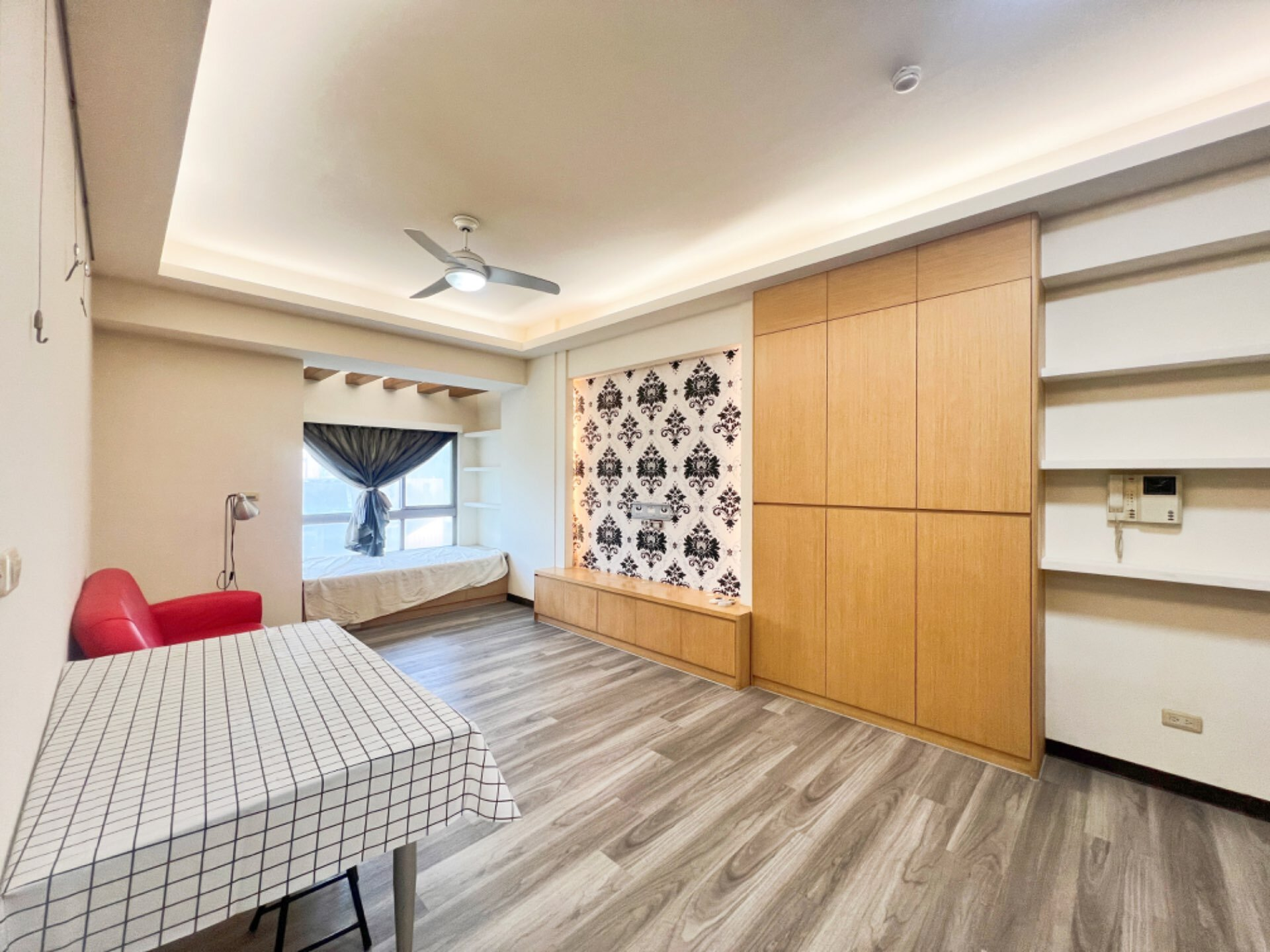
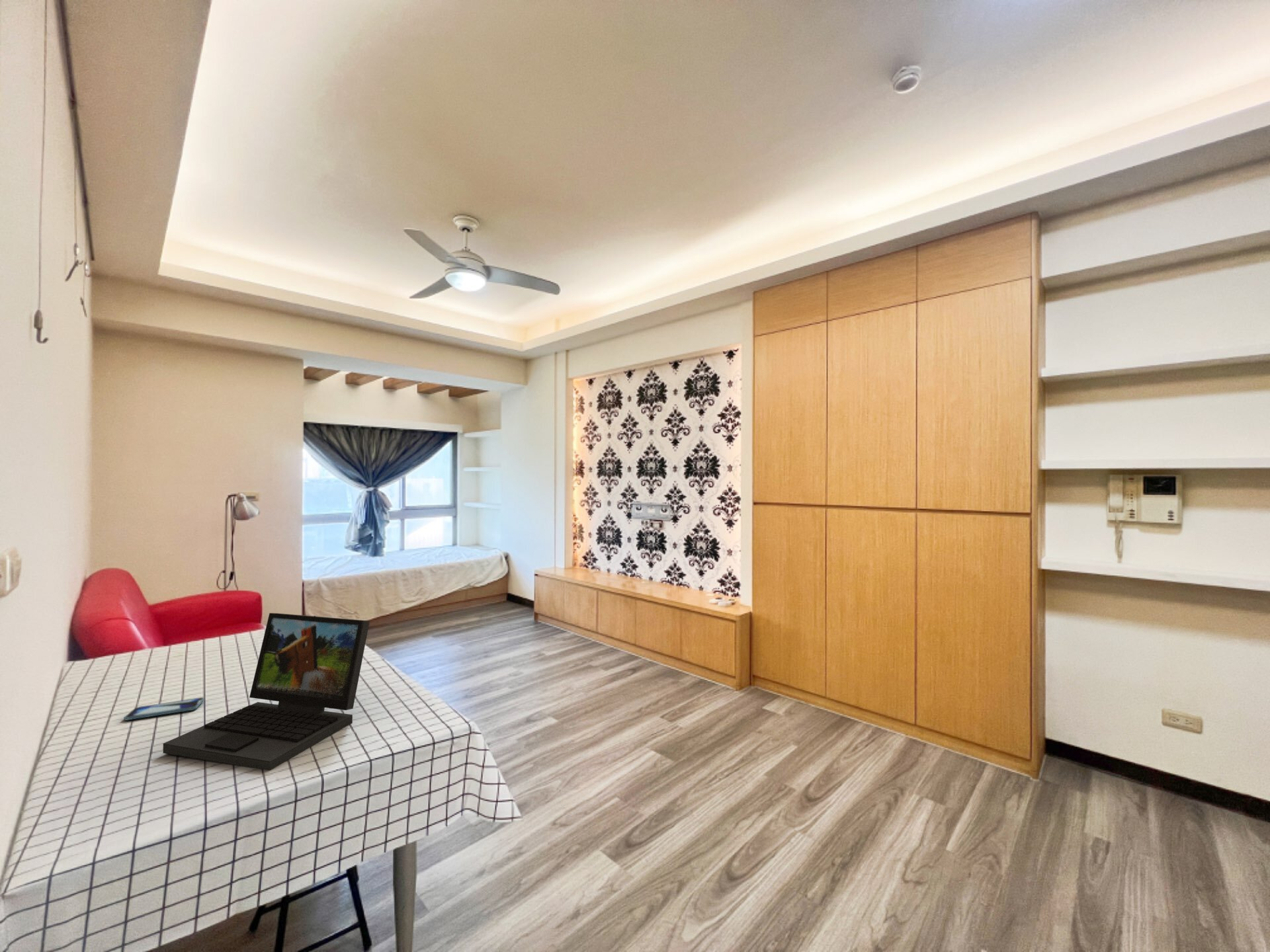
+ smartphone [124,697,205,721]
+ laptop [163,612,370,771]
